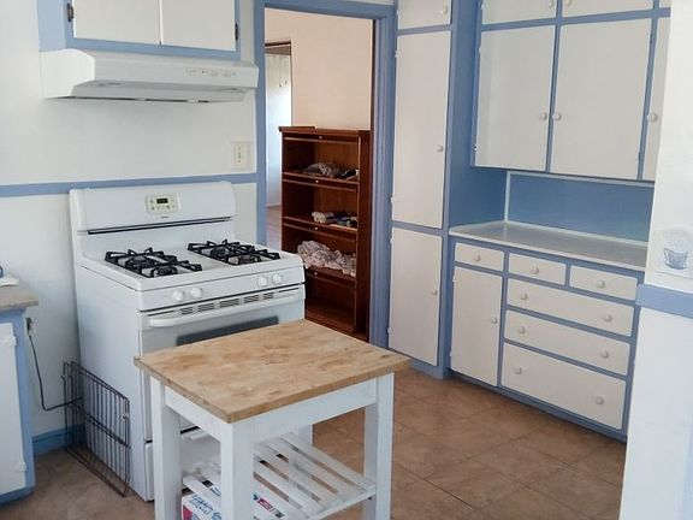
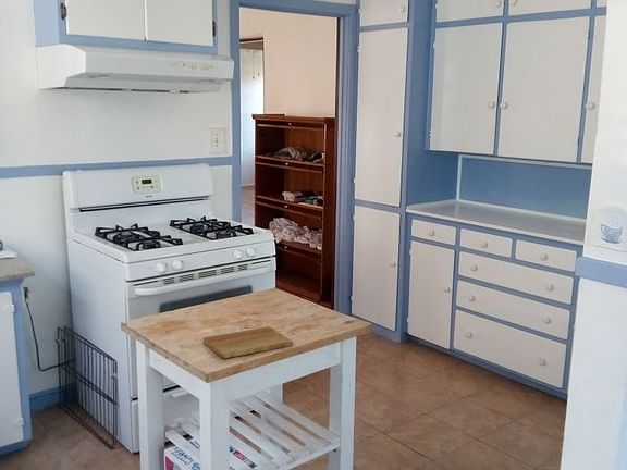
+ cutting board [201,325,294,359]
